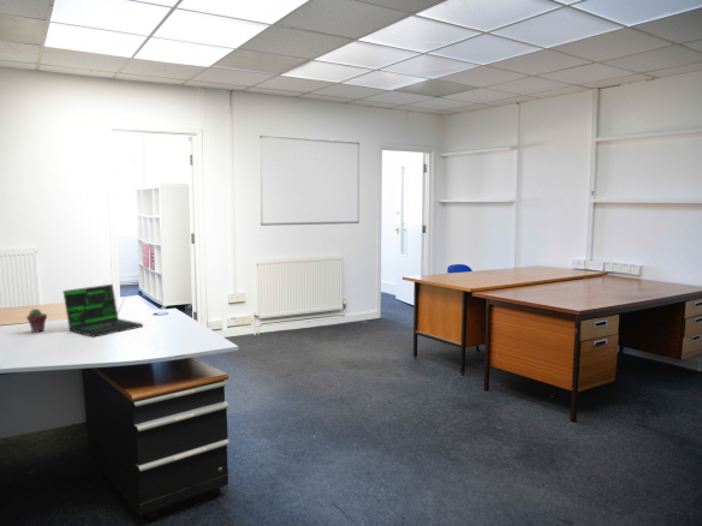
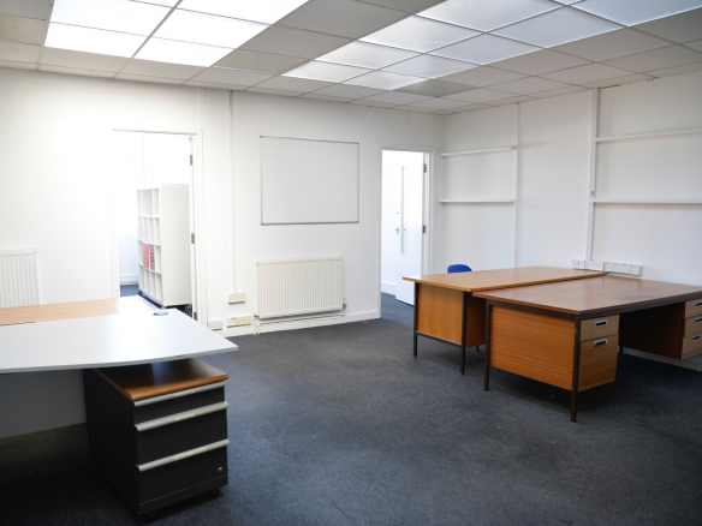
- potted succulent [25,307,48,334]
- laptop [61,283,144,339]
